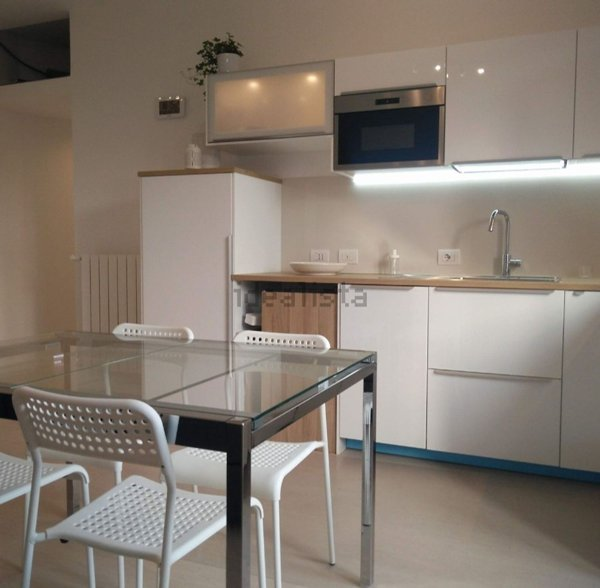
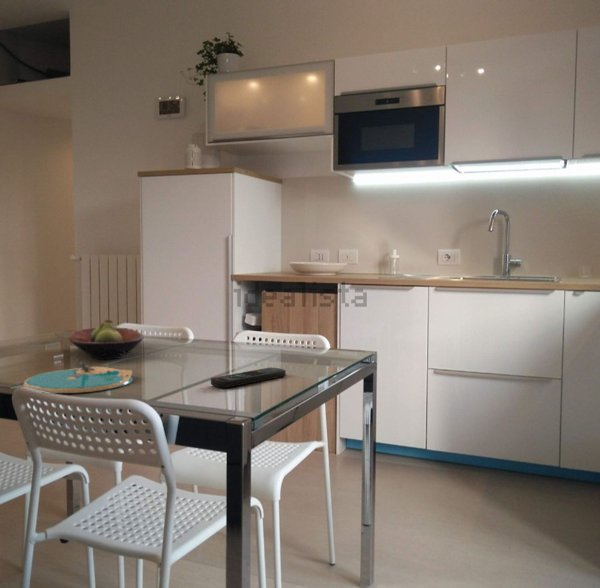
+ remote control [210,367,287,389]
+ fruit bowl [68,318,145,360]
+ plate [22,360,134,394]
